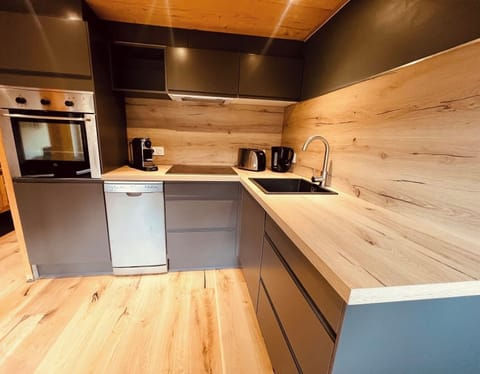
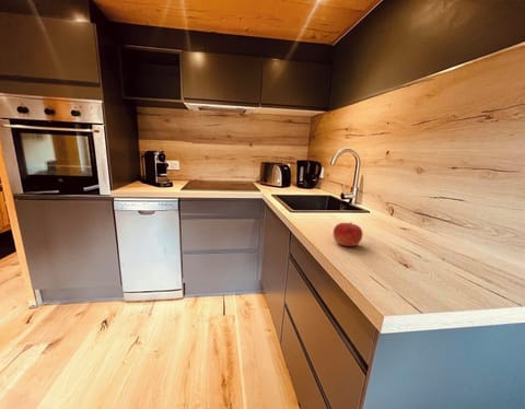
+ fruit [332,221,364,247]
